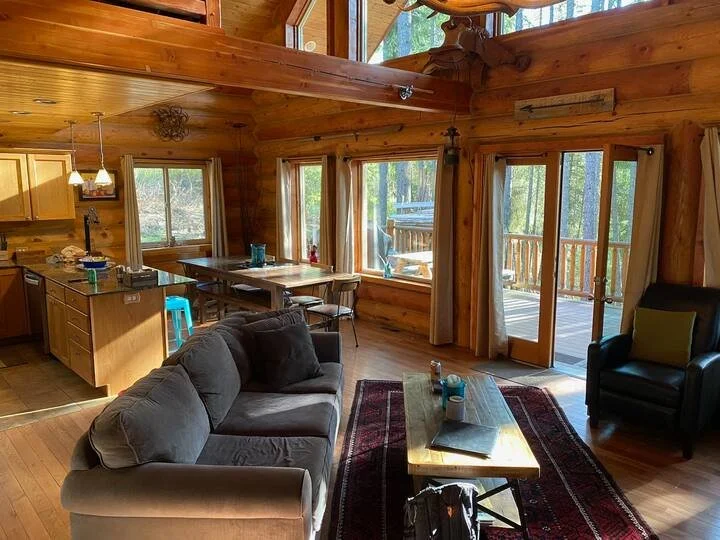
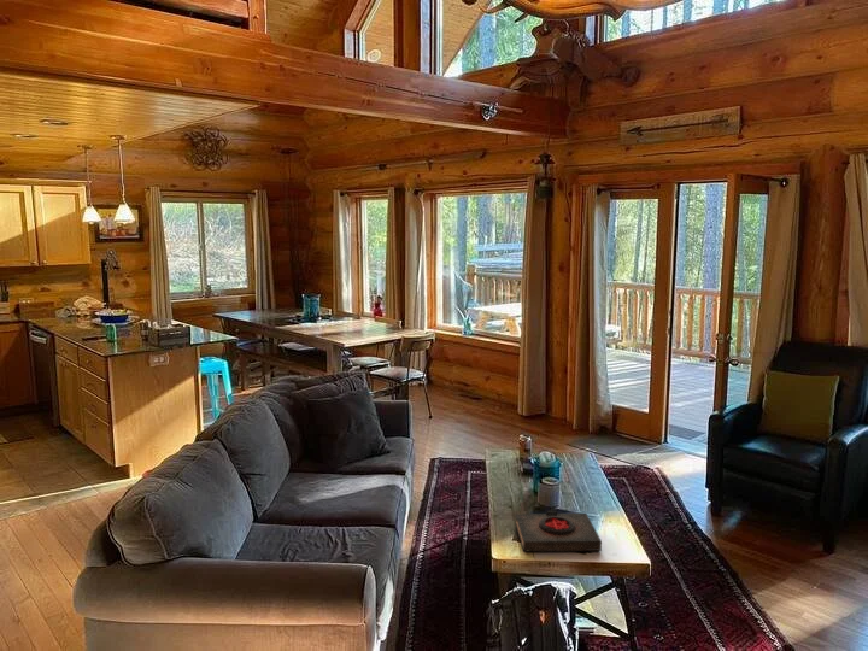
+ book [514,510,603,552]
